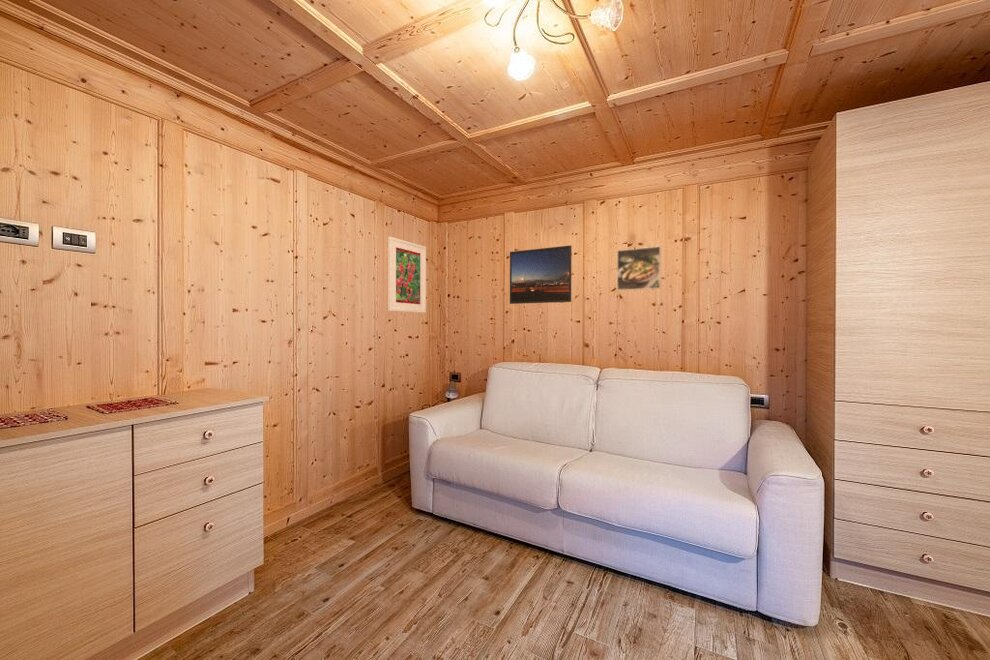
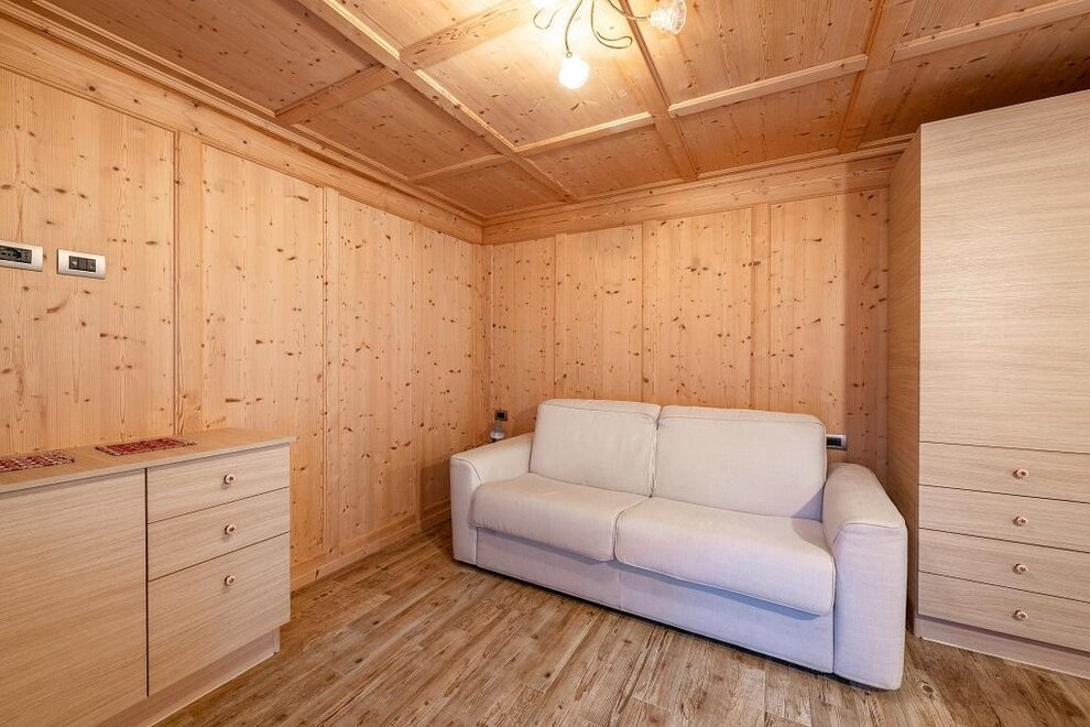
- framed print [509,244,573,305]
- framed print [387,236,427,314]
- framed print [616,245,662,292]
